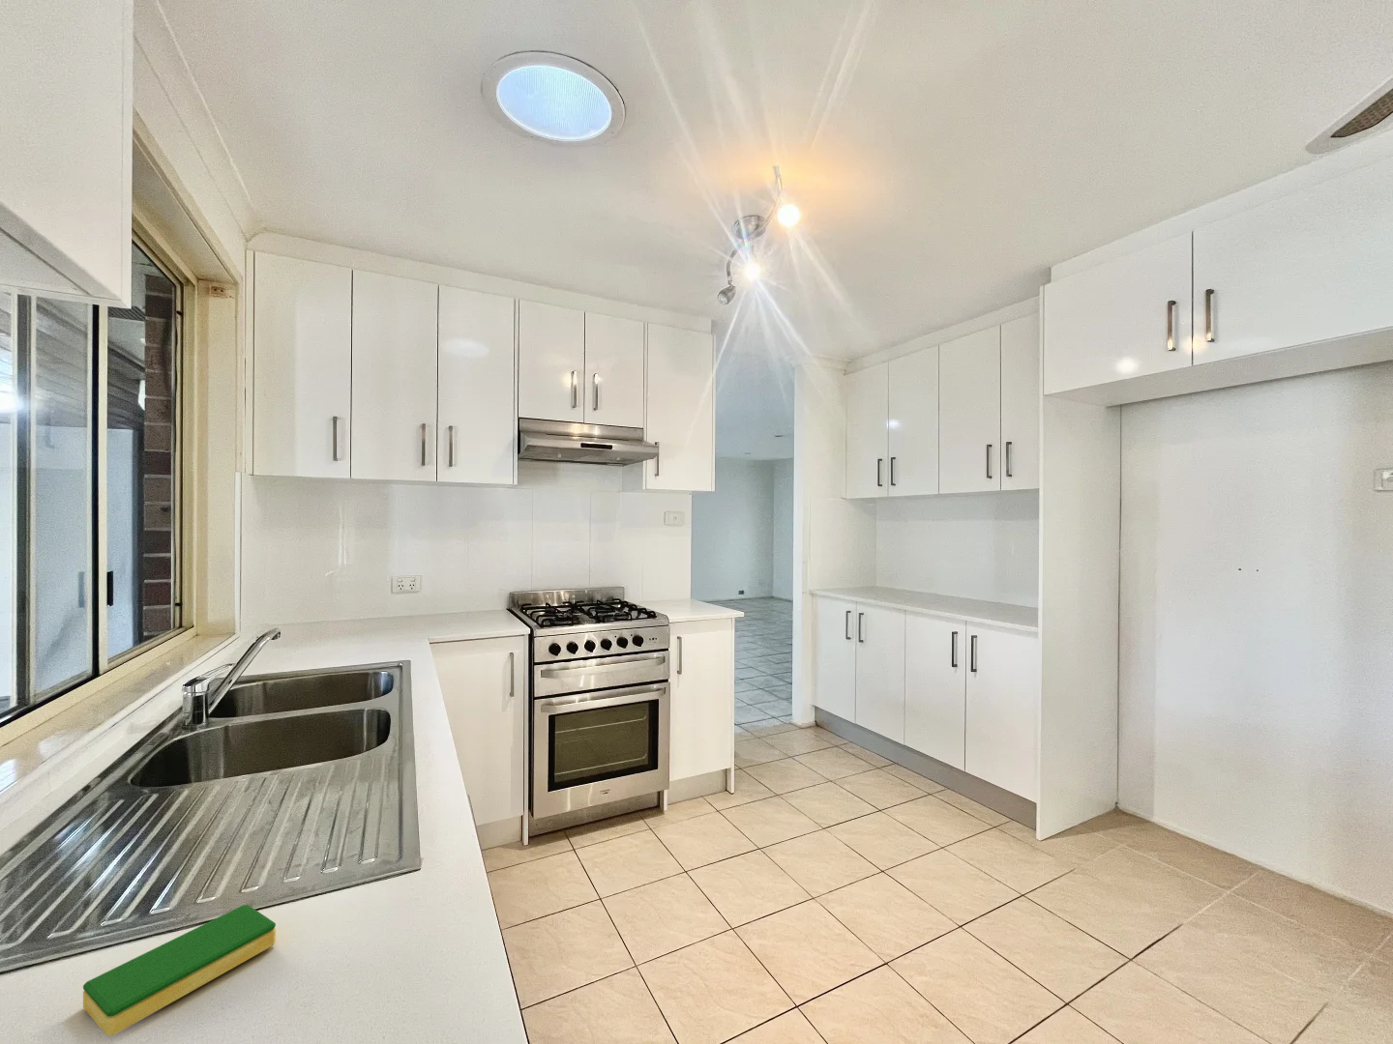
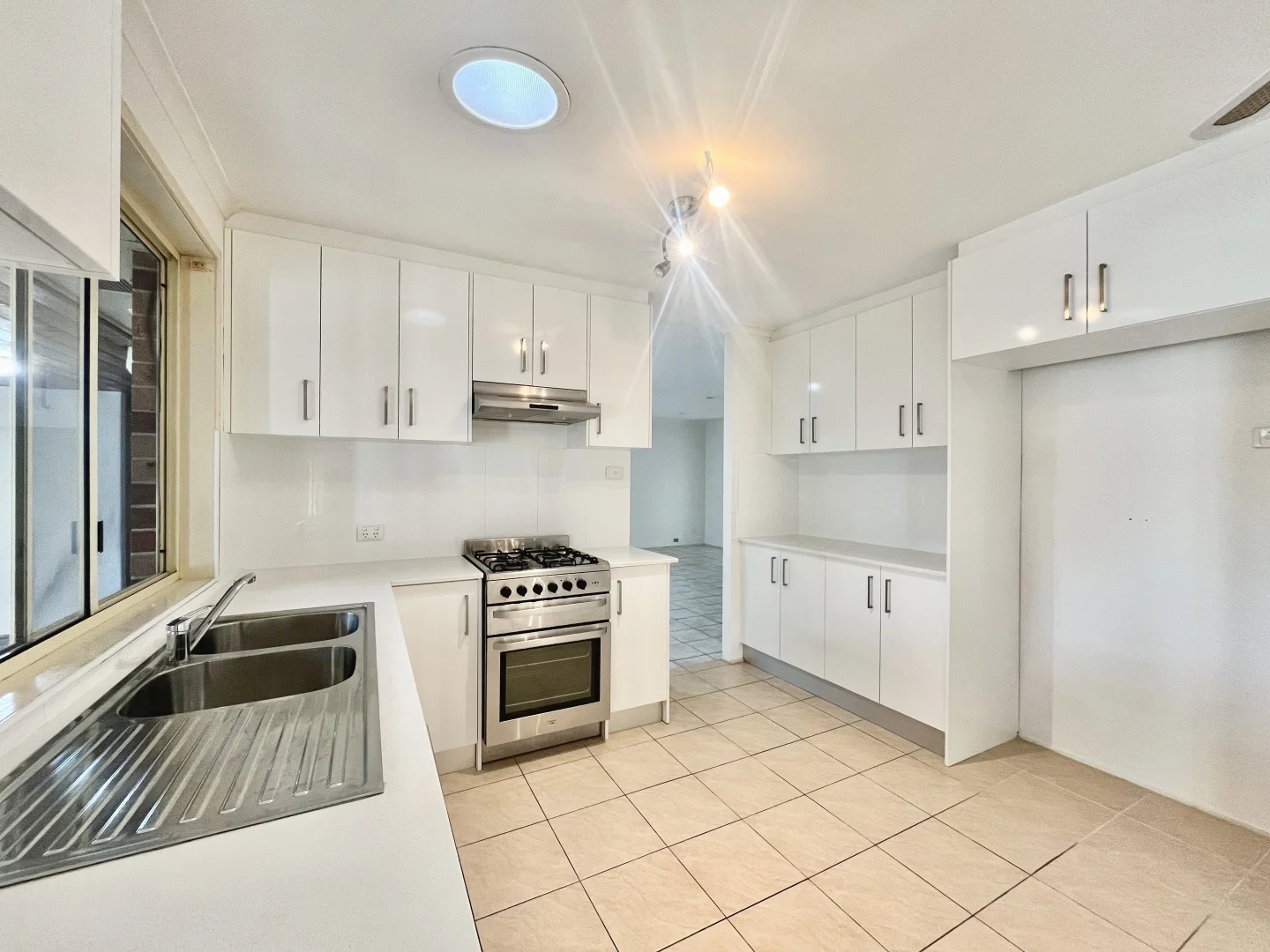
- dish sponge [82,904,276,1037]
